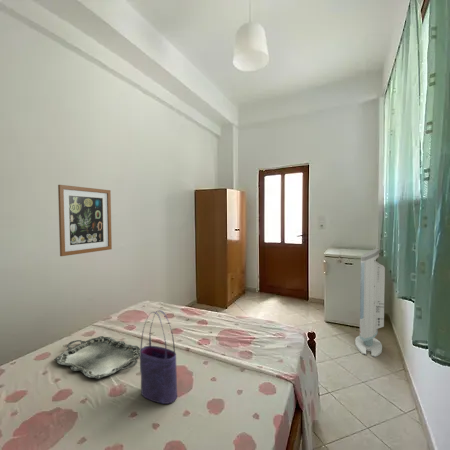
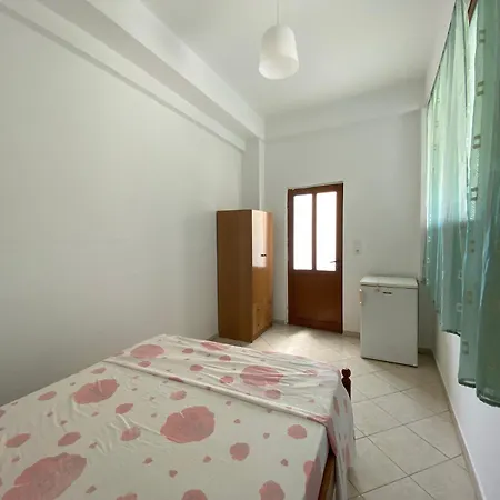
- wall art [57,184,113,257]
- air purifier [354,248,386,358]
- serving tray [53,335,141,380]
- tote bag [139,309,178,405]
